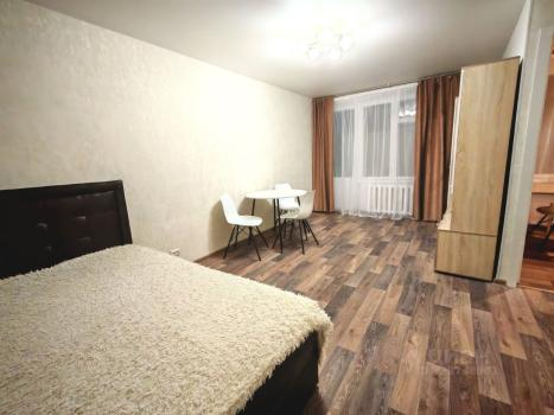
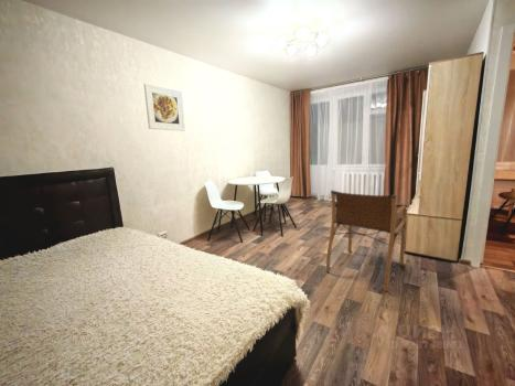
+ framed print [143,83,186,132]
+ armchair [325,190,408,292]
